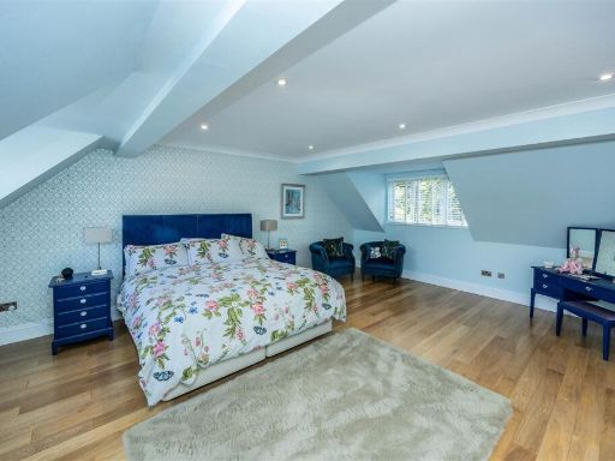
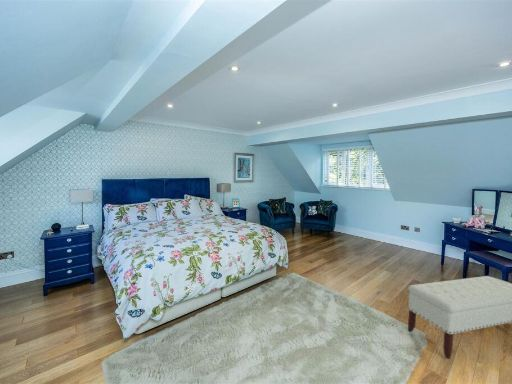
+ bench [407,275,512,360]
